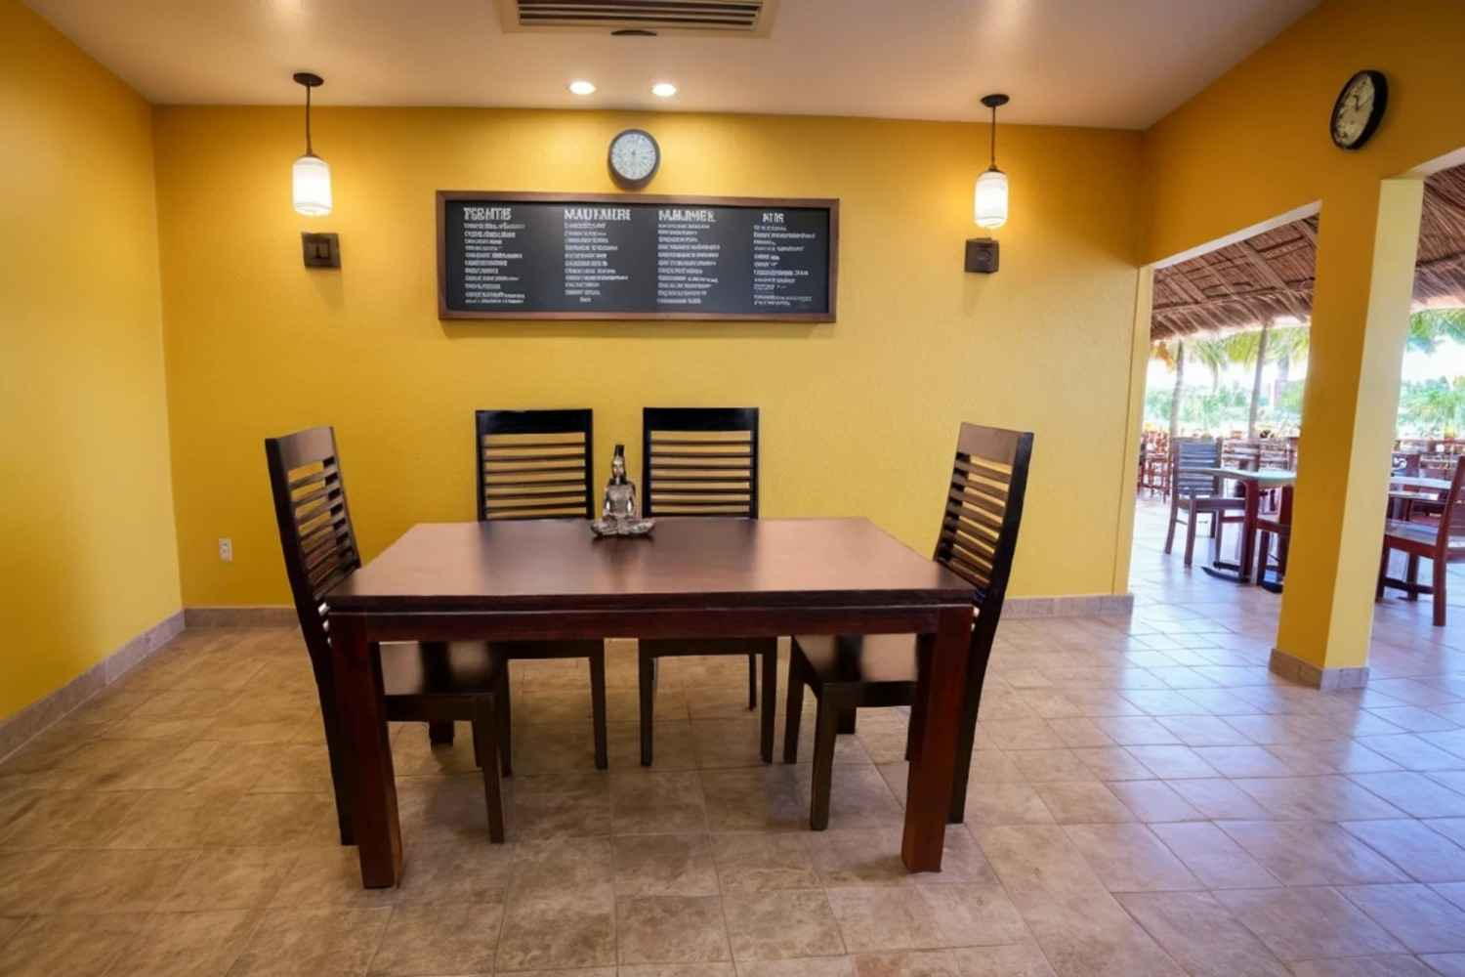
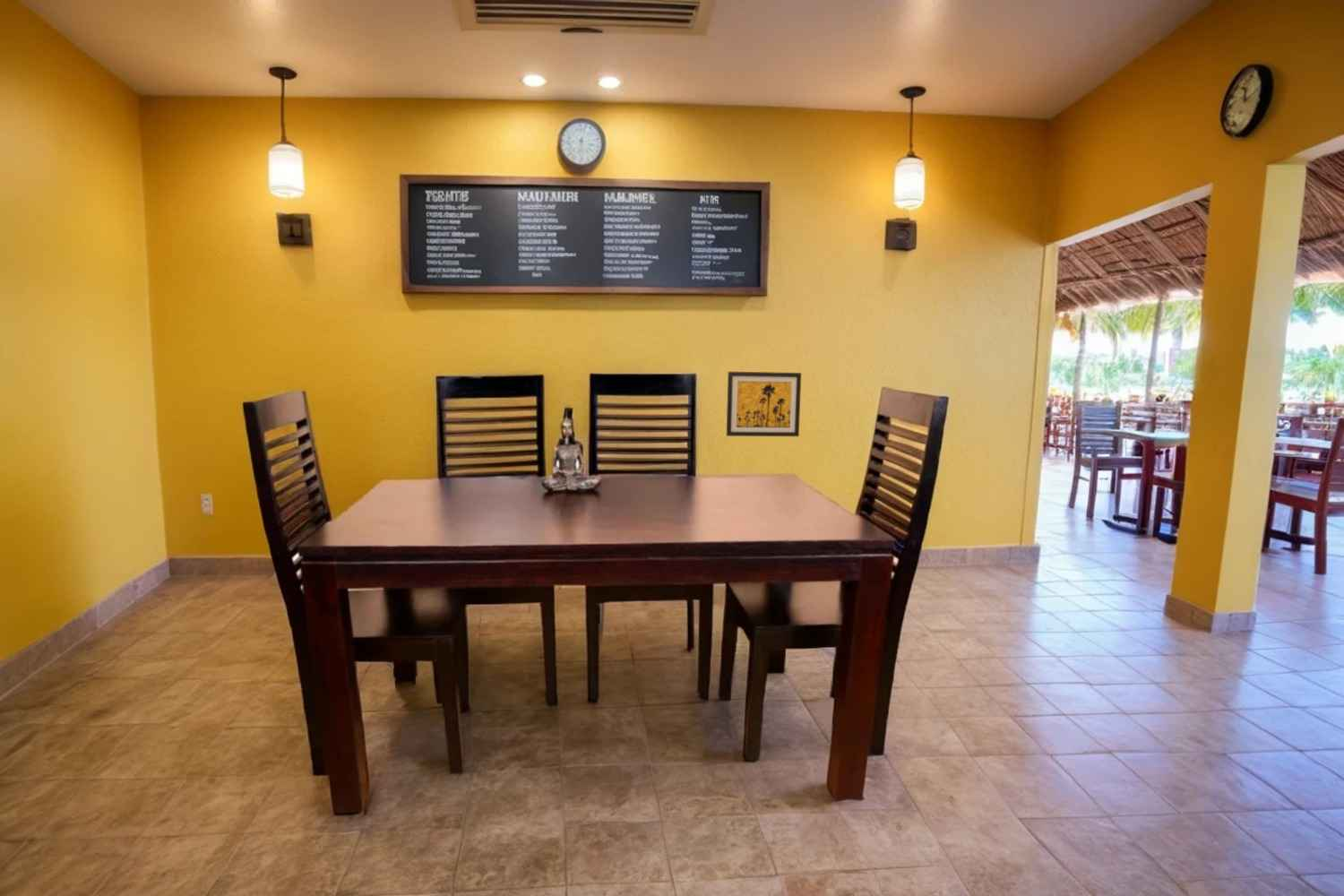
+ wall art [726,371,802,437]
